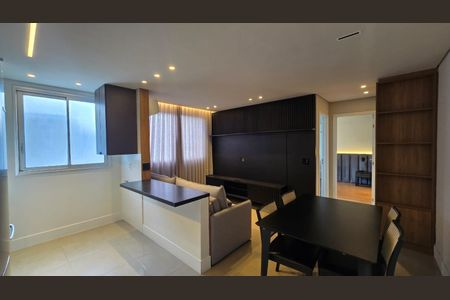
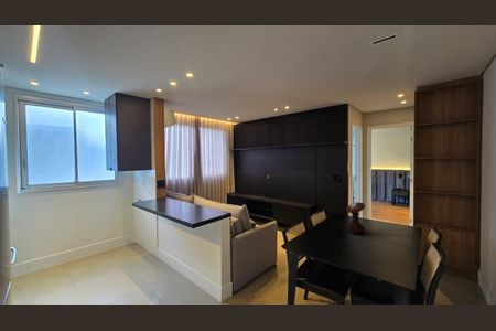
+ mushroom [345,202,367,235]
